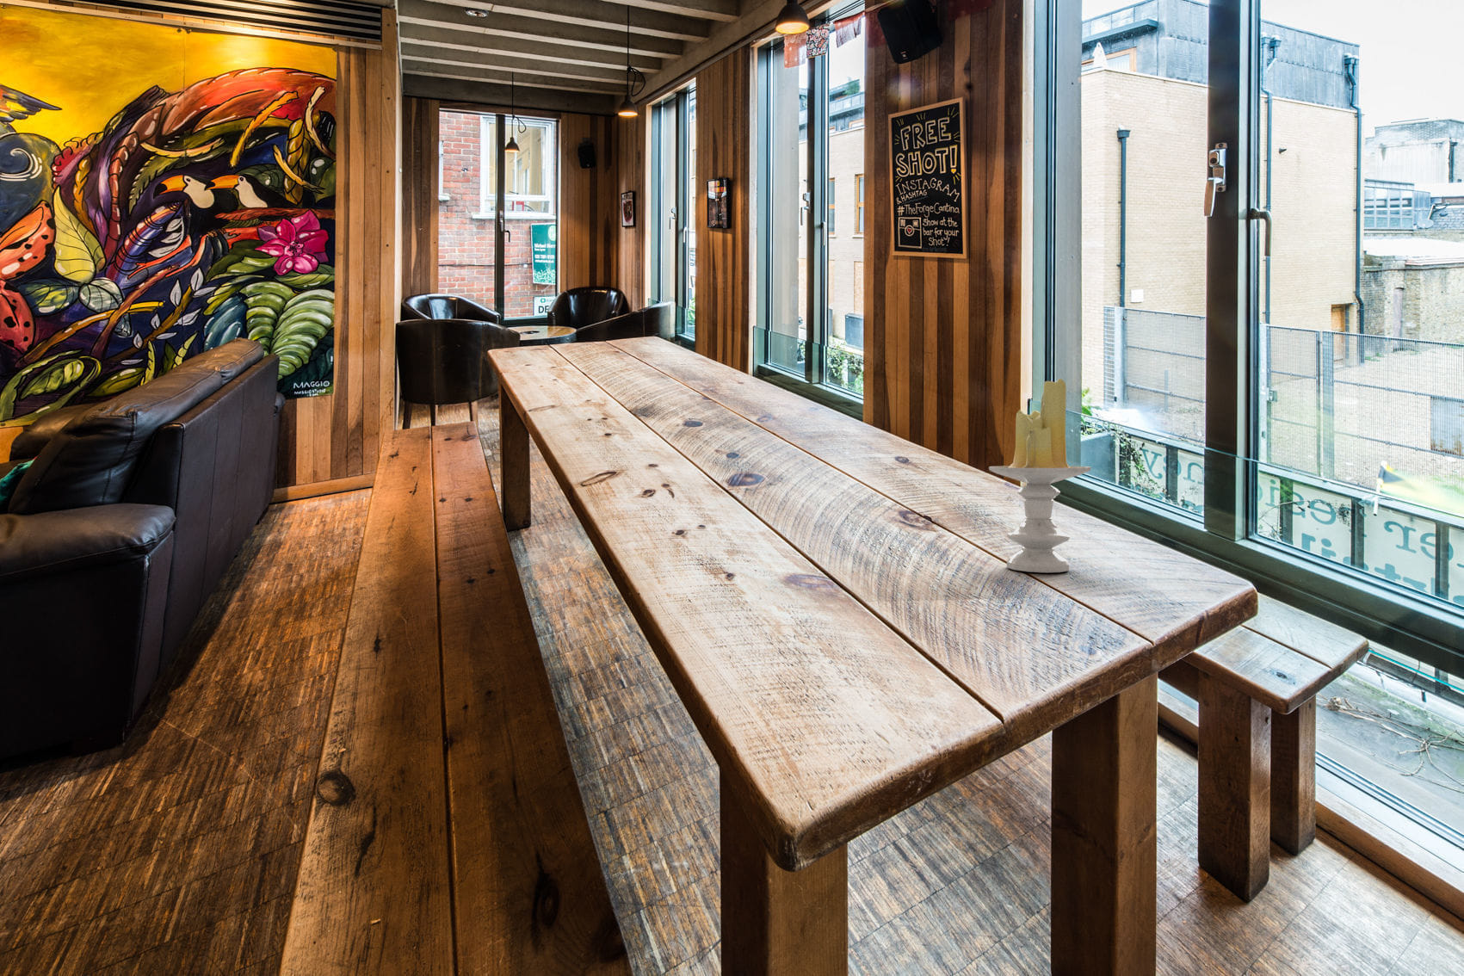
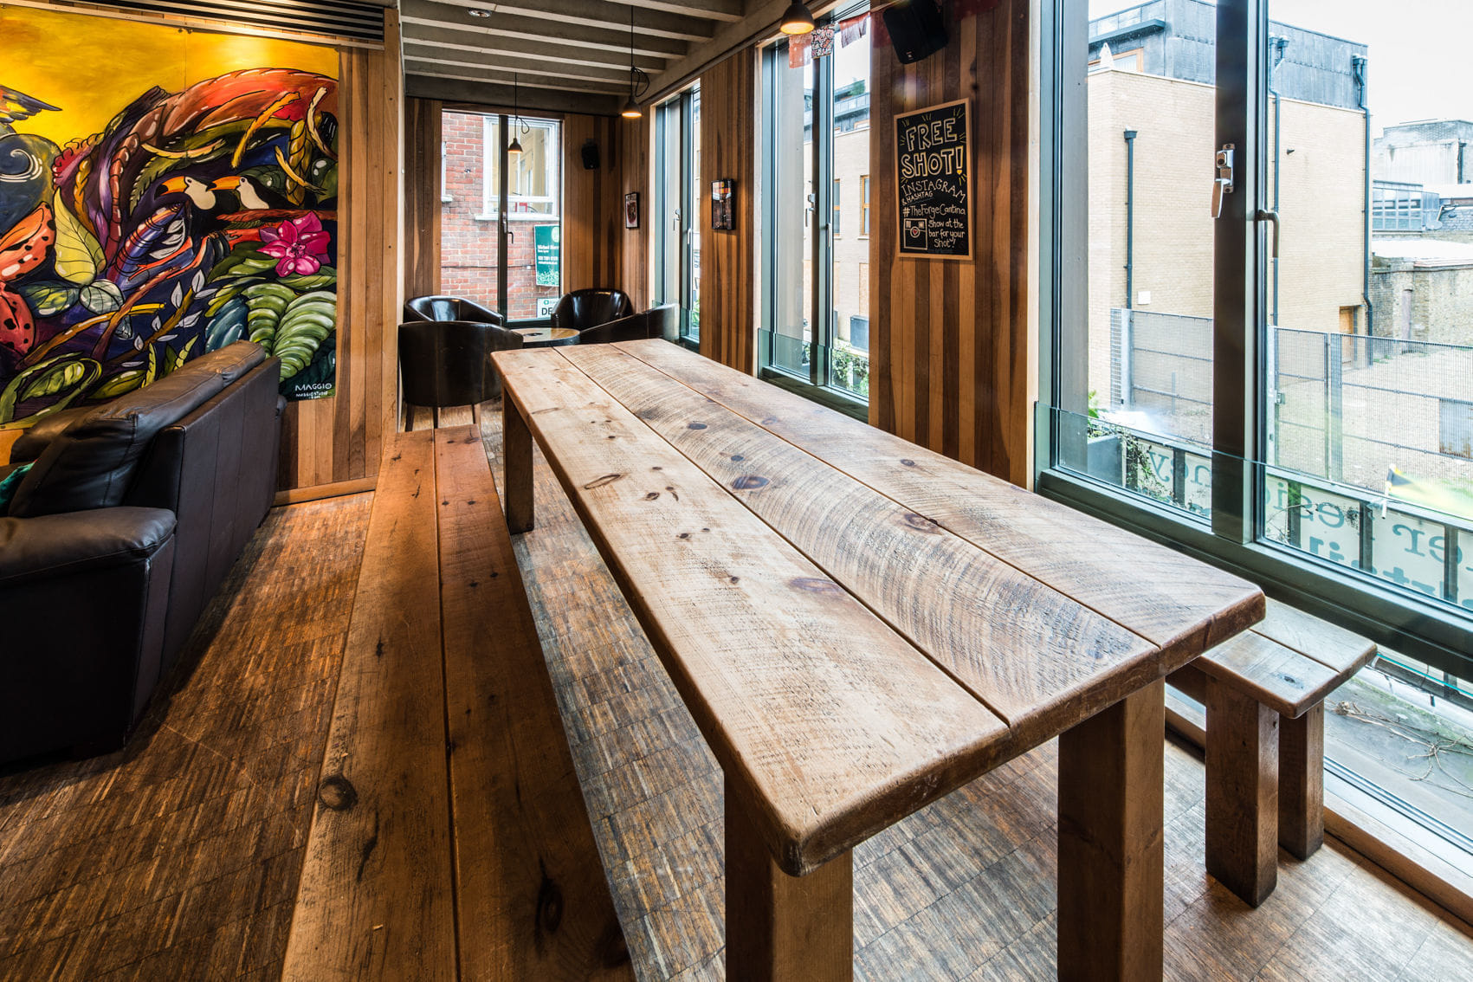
- candle [988,378,1091,573]
